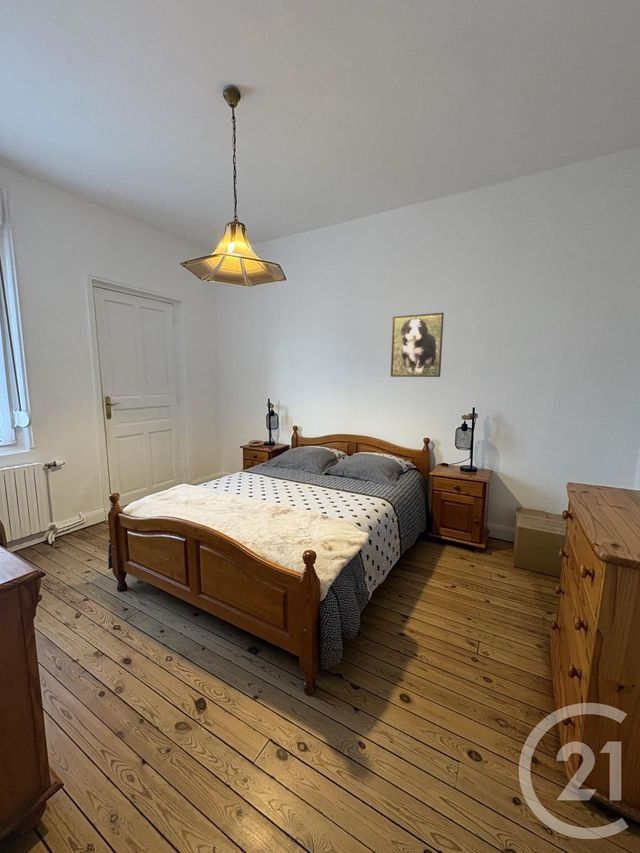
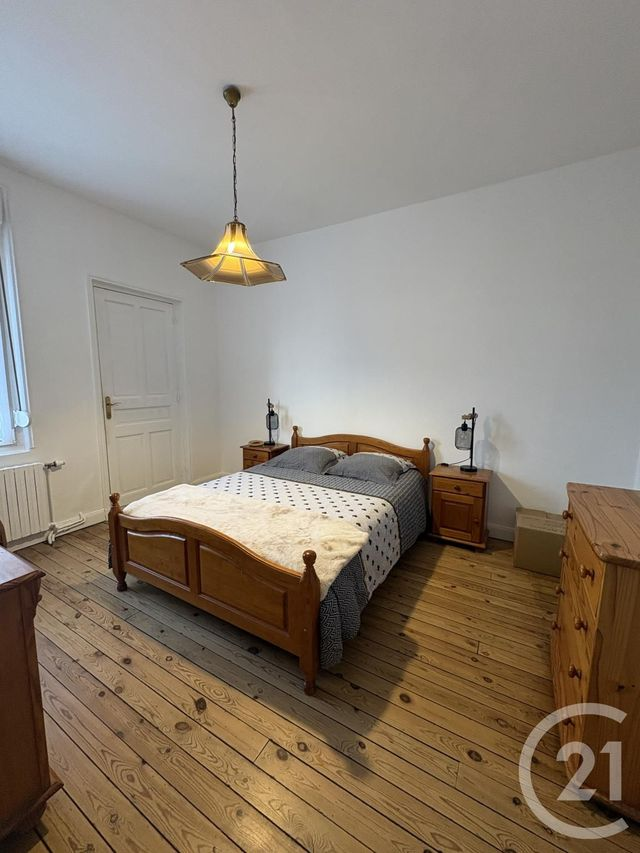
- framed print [390,312,445,378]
